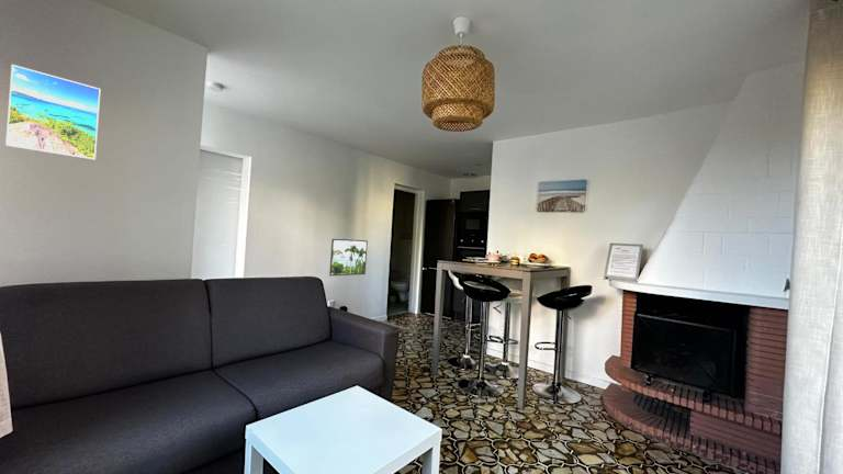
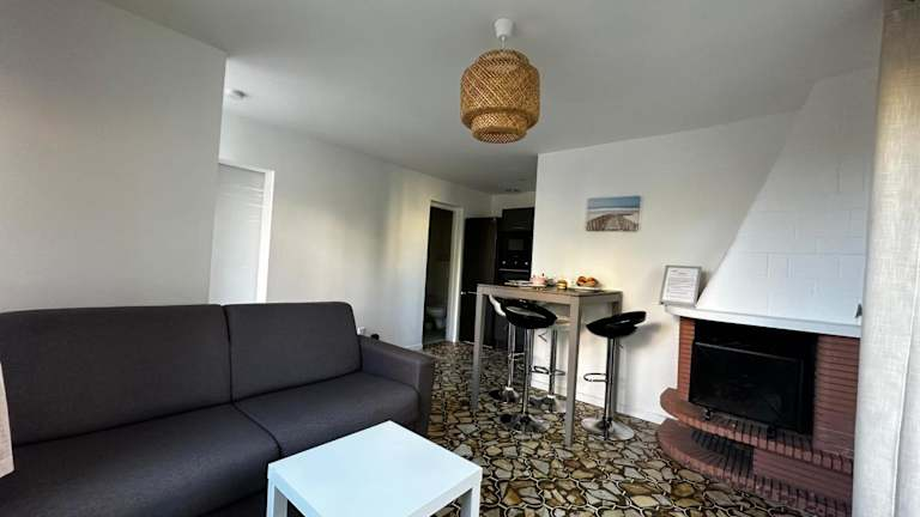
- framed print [328,238,369,276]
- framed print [4,64,102,160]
